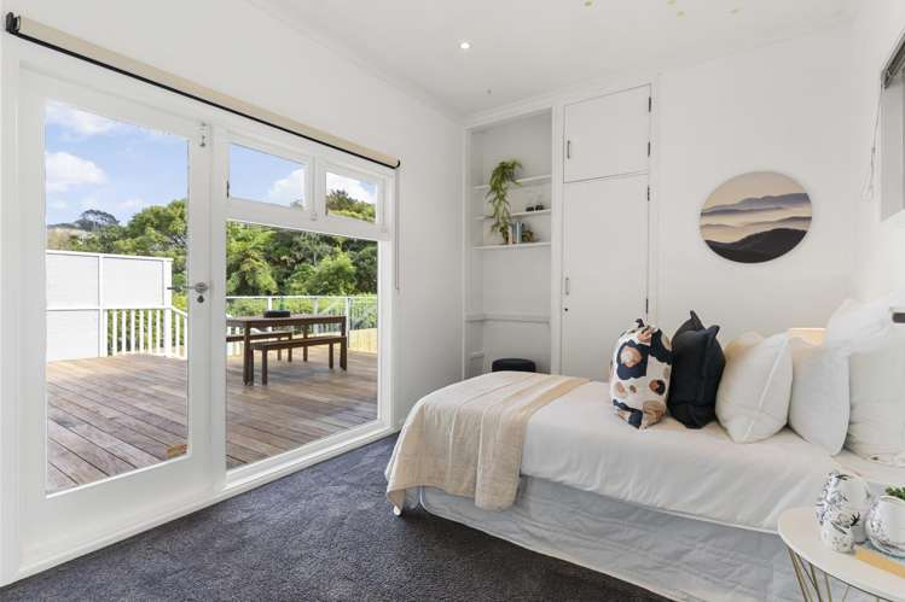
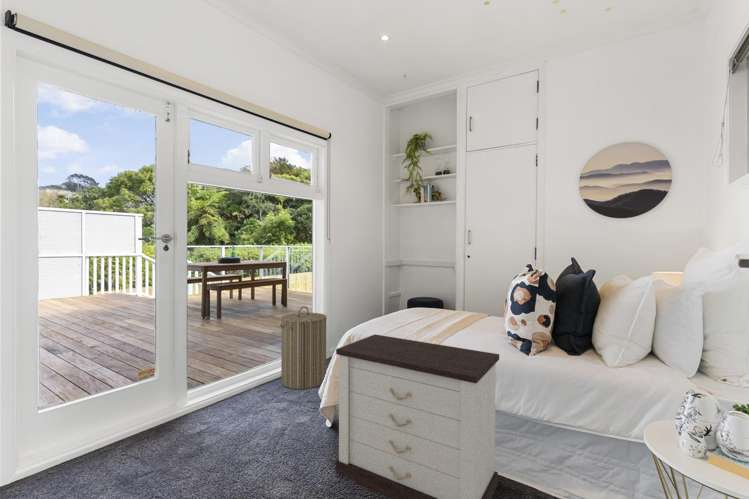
+ nightstand [335,333,500,499]
+ laundry hamper [279,305,328,390]
